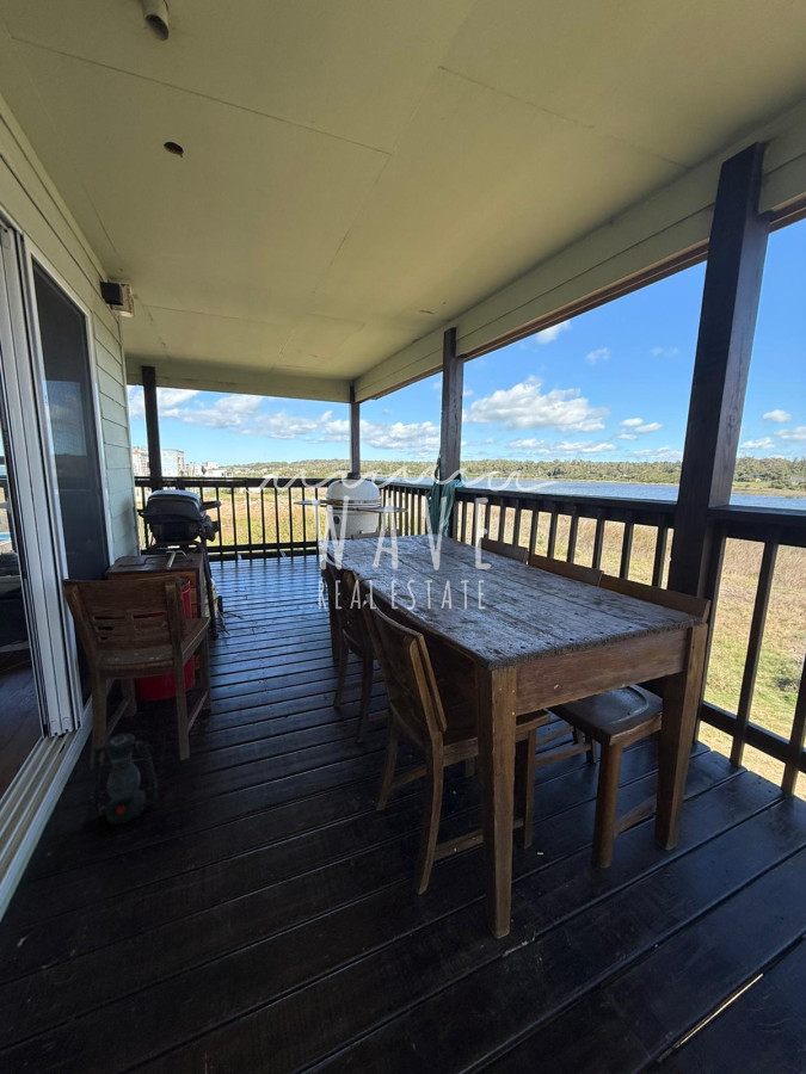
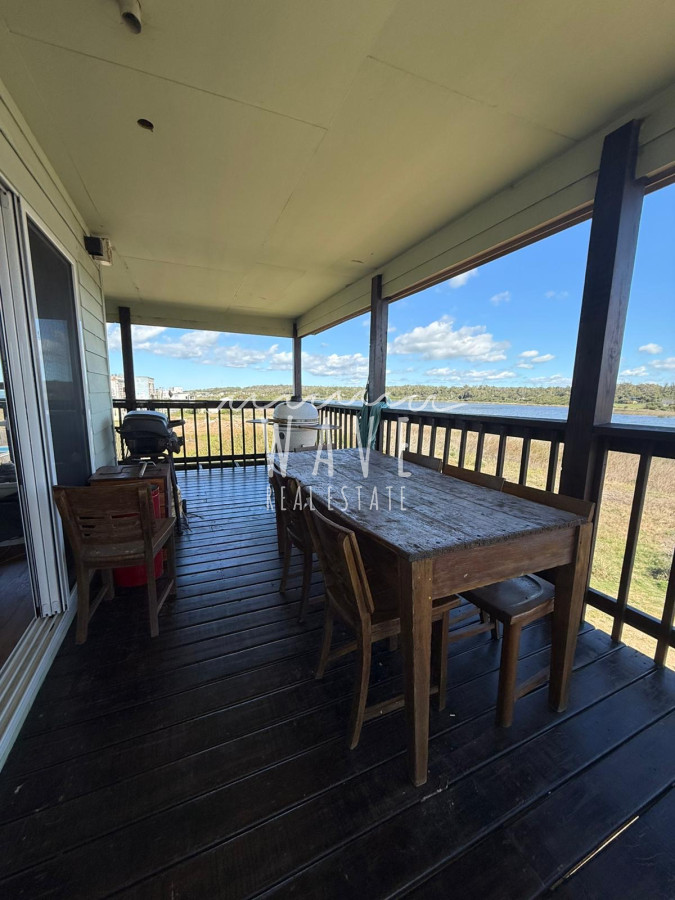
- lantern [90,733,159,826]
